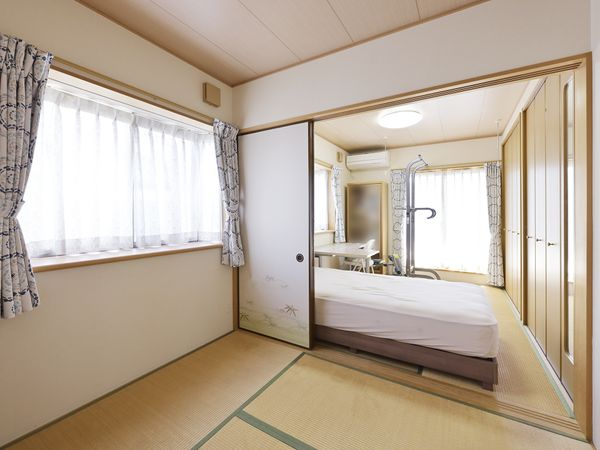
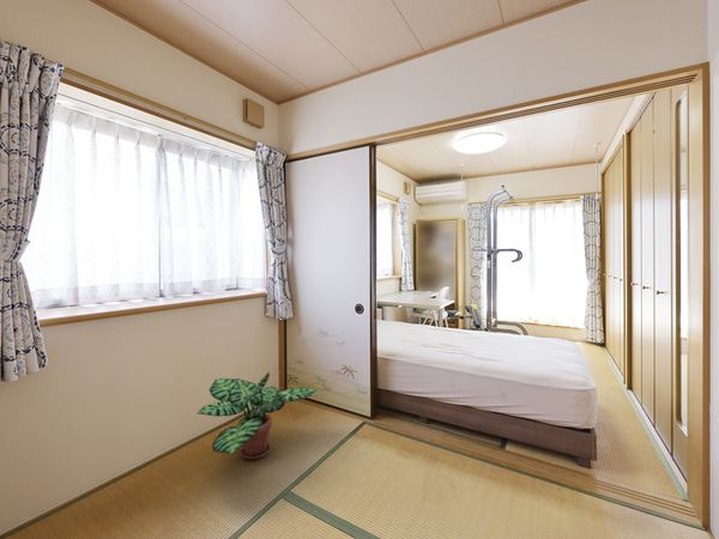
+ potted plant [197,371,319,460]
